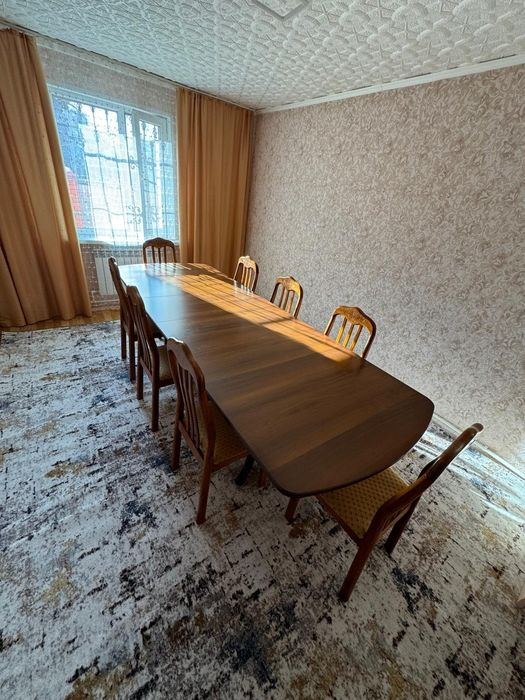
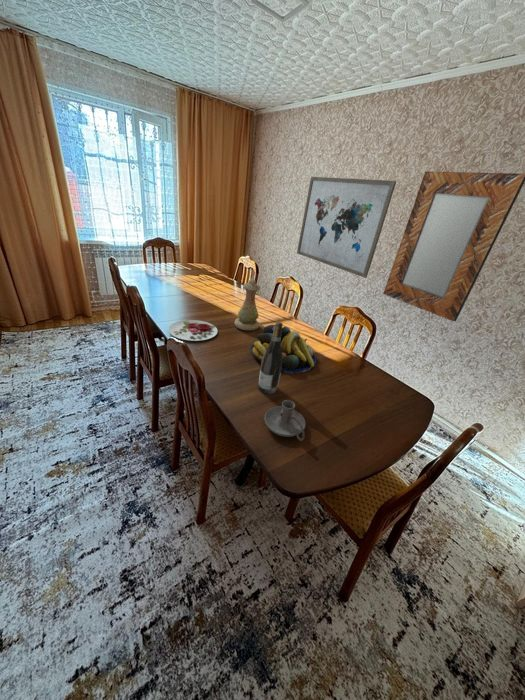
+ fruit bowl [250,324,317,375]
+ wine bottle [257,321,284,395]
+ wall art [296,176,397,279]
+ vase [233,277,261,332]
+ candle holder [264,399,307,442]
+ plate [168,319,219,342]
+ home mirror [382,171,525,322]
